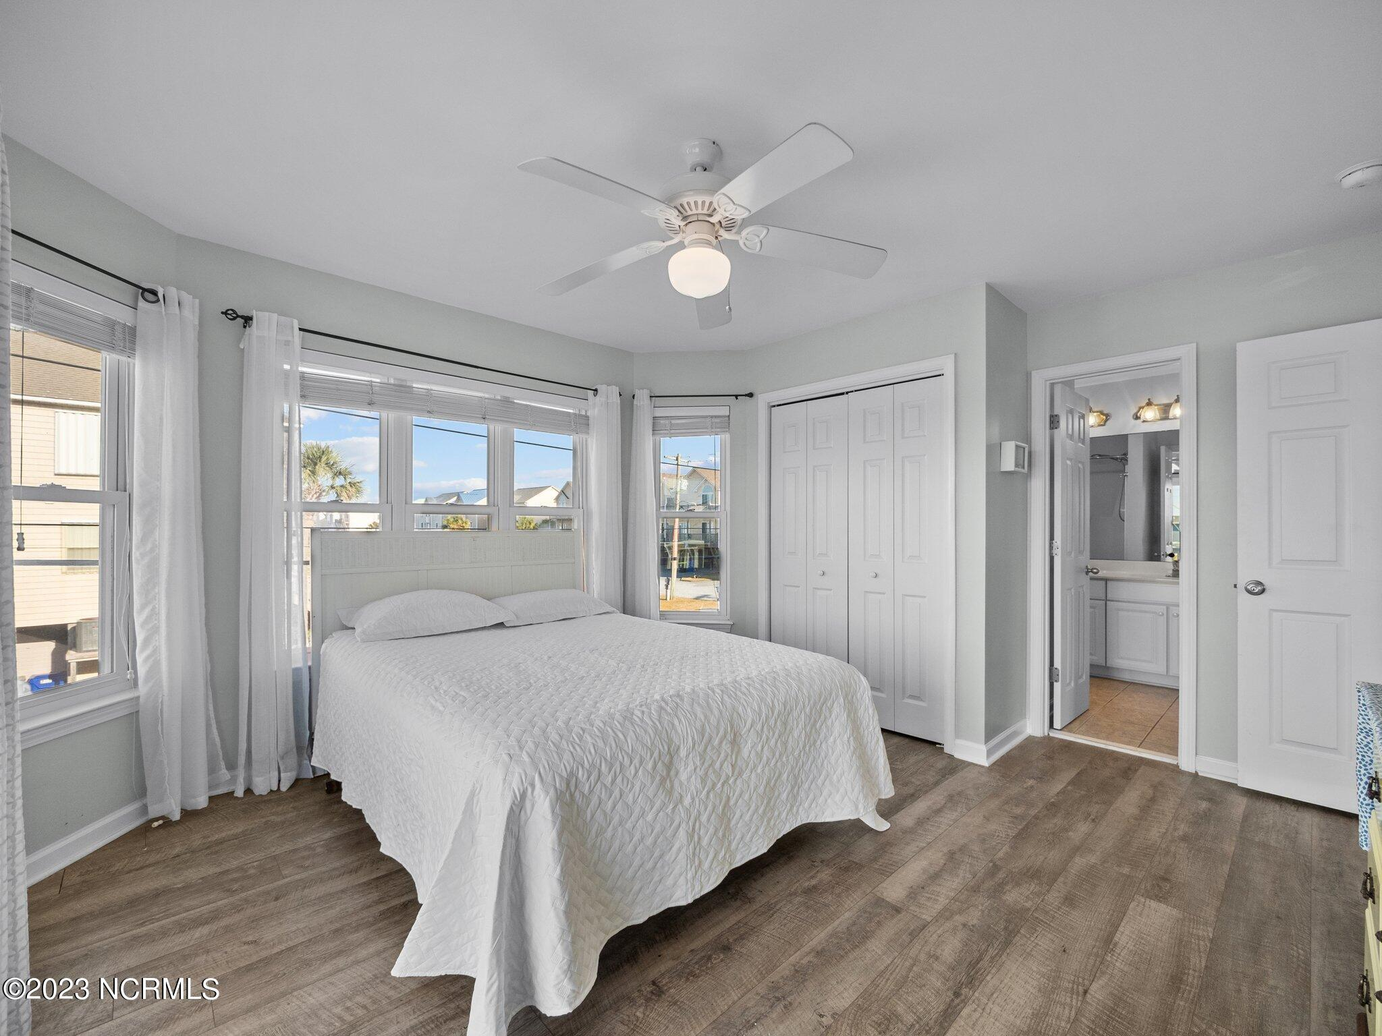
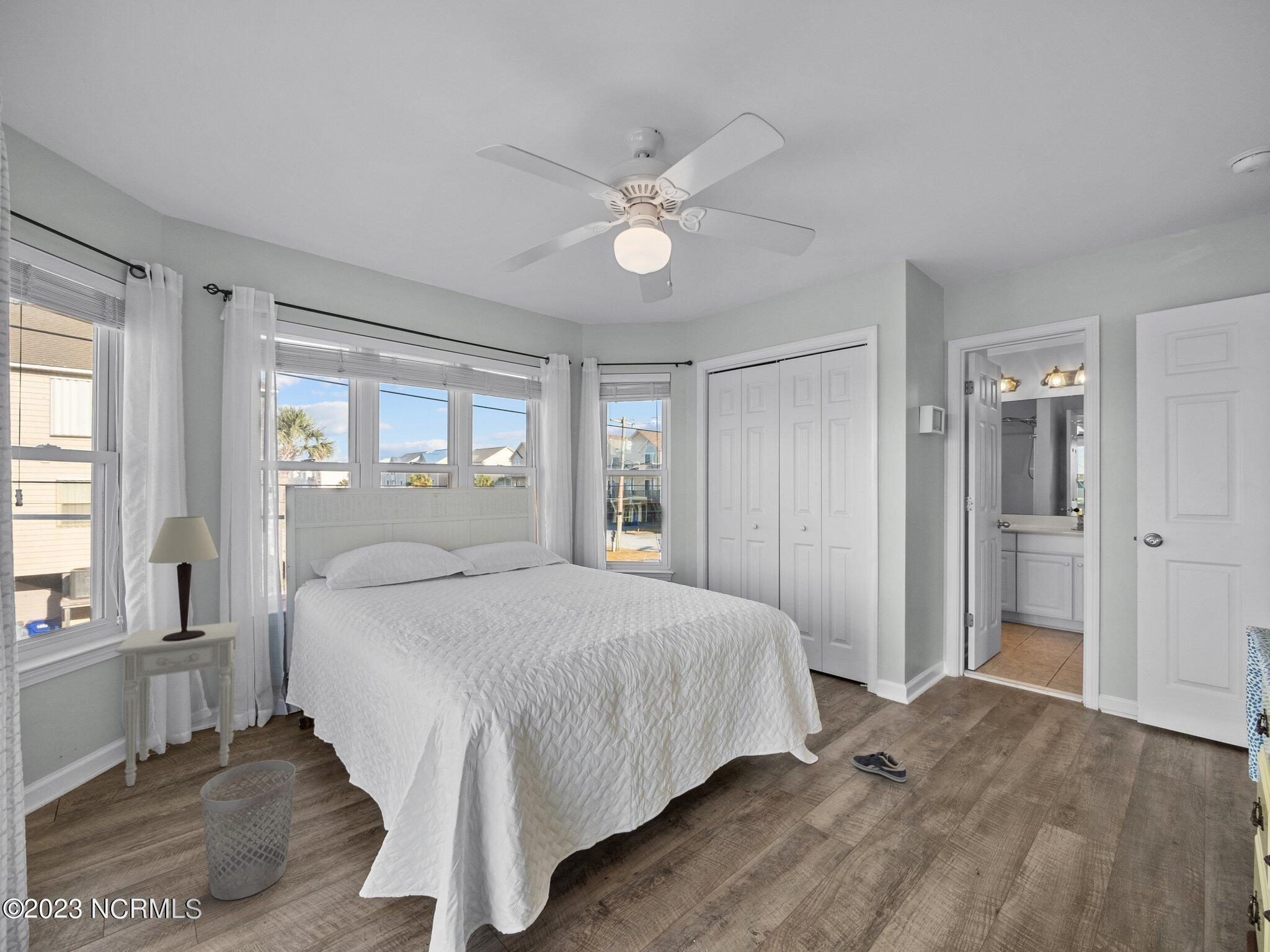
+ nightstand [115,620,241,787]
+ table lamp [148,516,220,641]
+ wastebasket [200,759,296,901]
+ sneaker [851,751,907,783]
